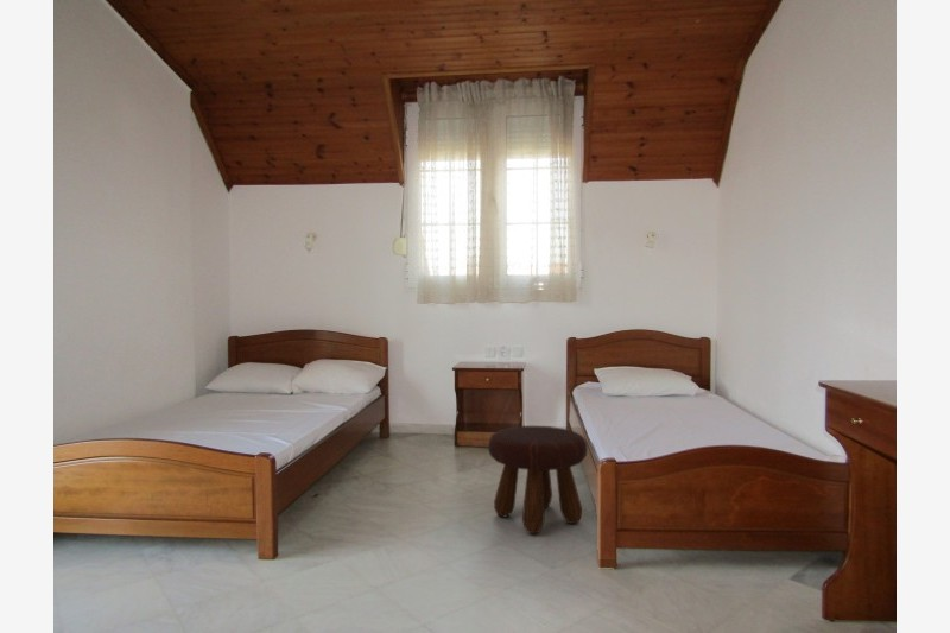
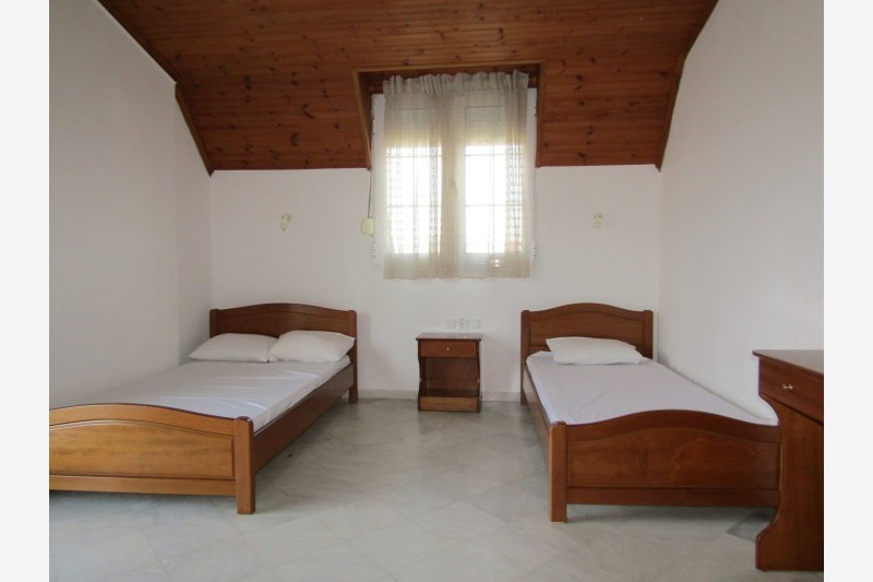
- footstool [487,425,589,534]
